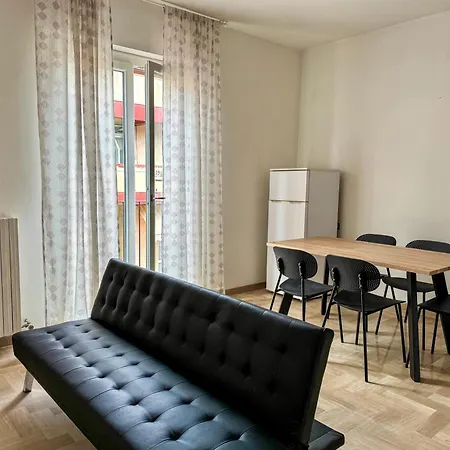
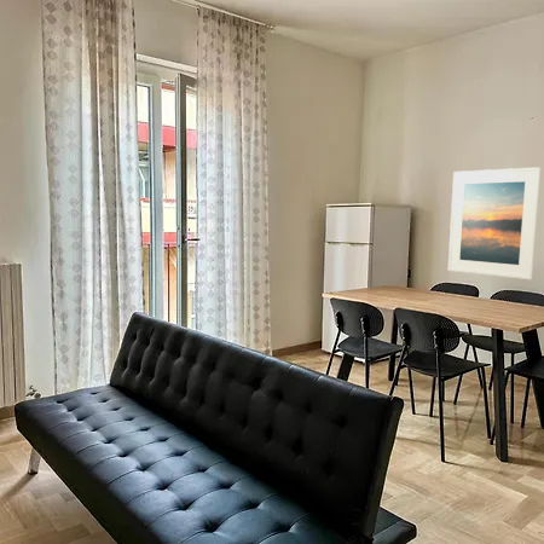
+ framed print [447,166,543,280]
